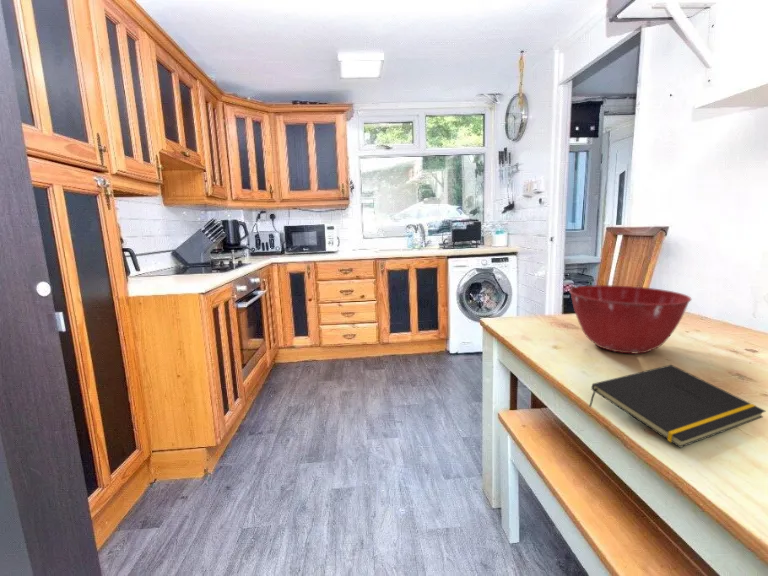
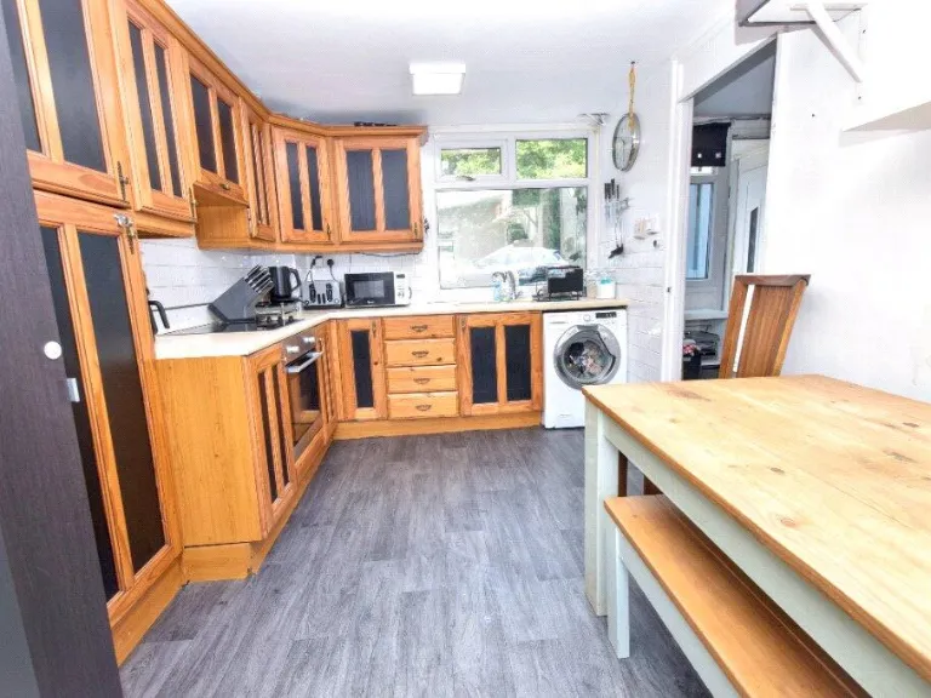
- notepad [588,364,766,449]
- mixing bowl [569,284,692,355]
